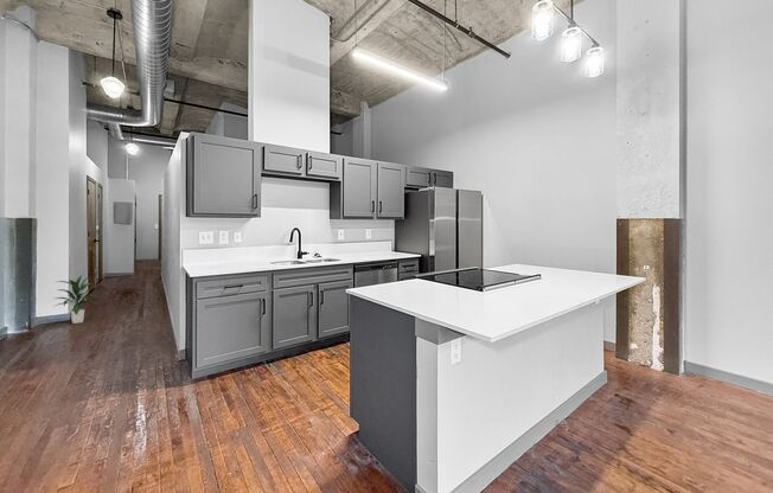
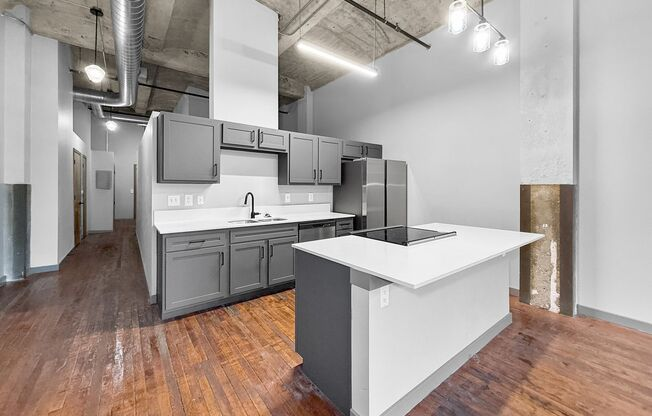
- indoor plant [52,274,100,325]
